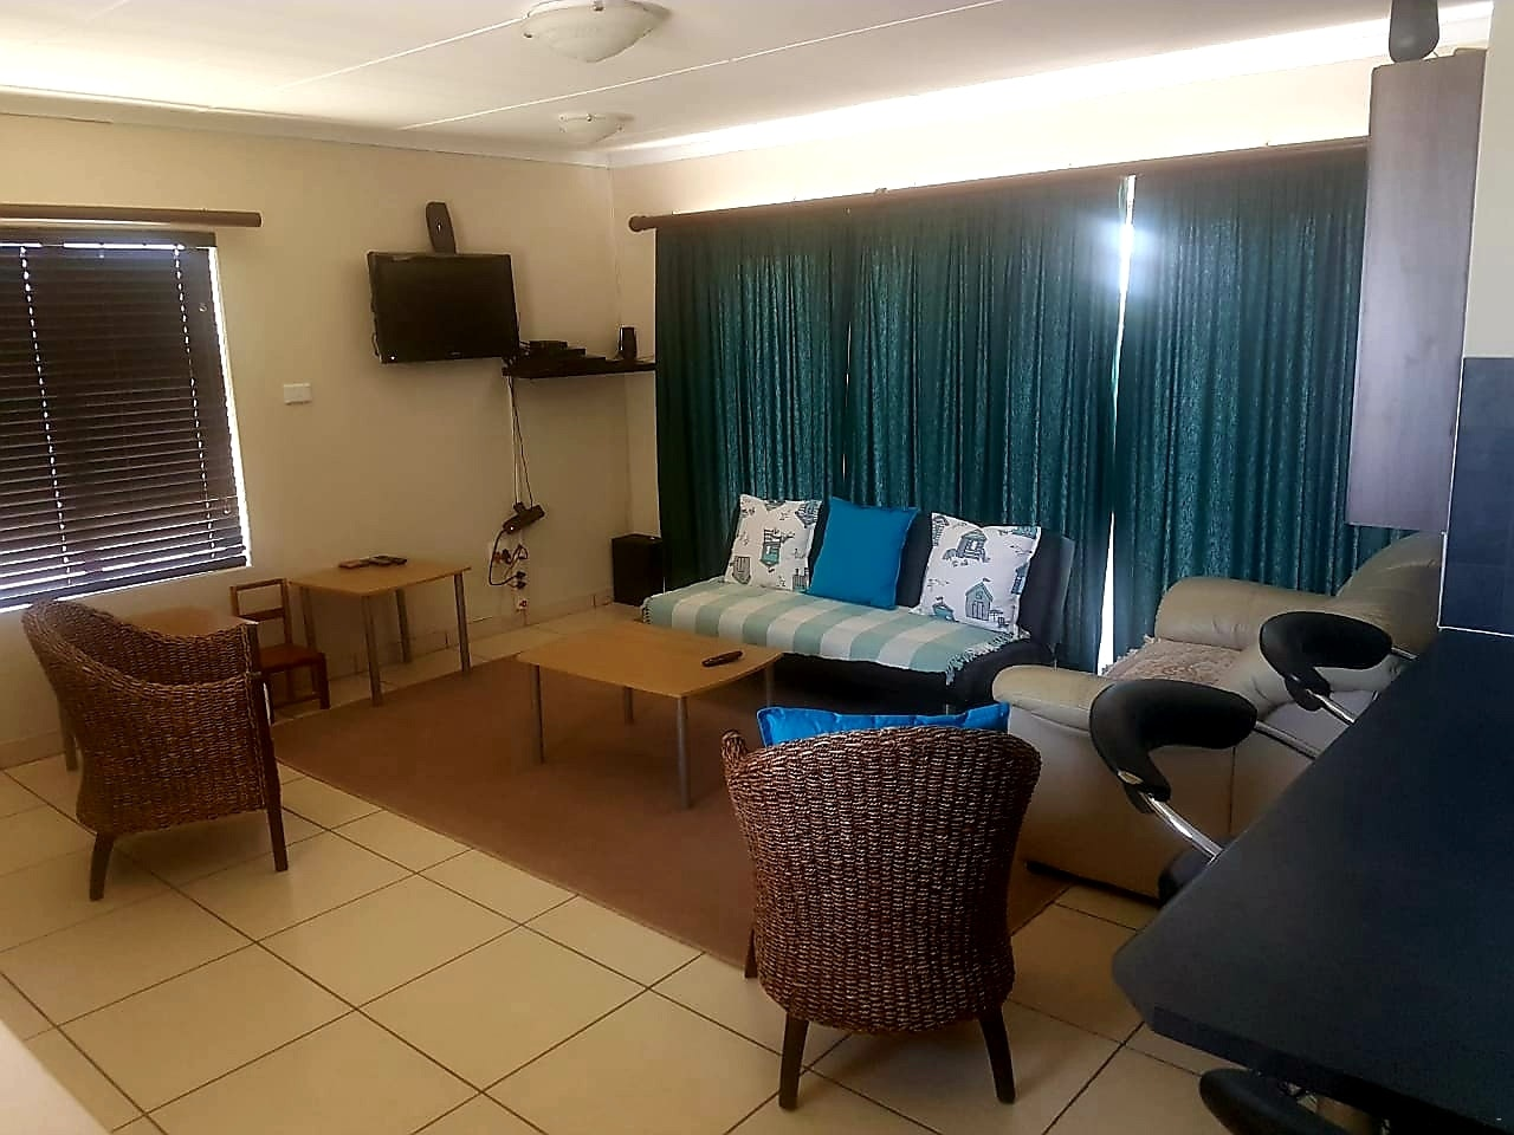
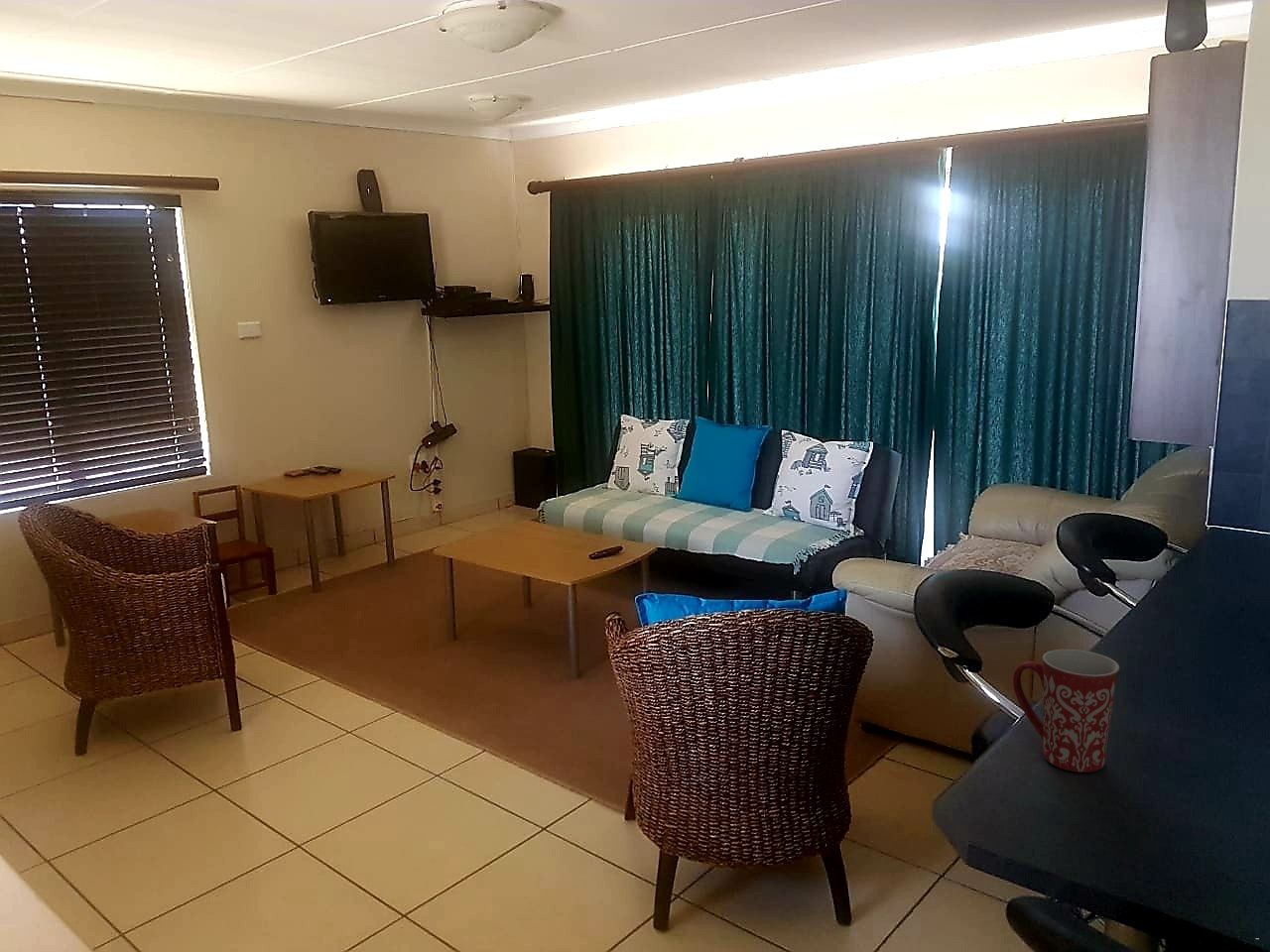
+ mug [1012,649,1120,773]
